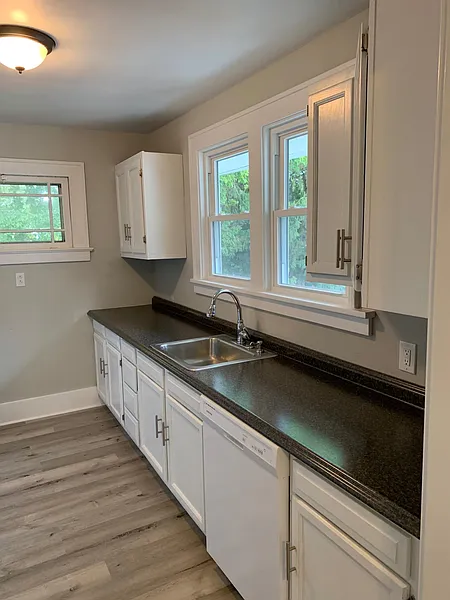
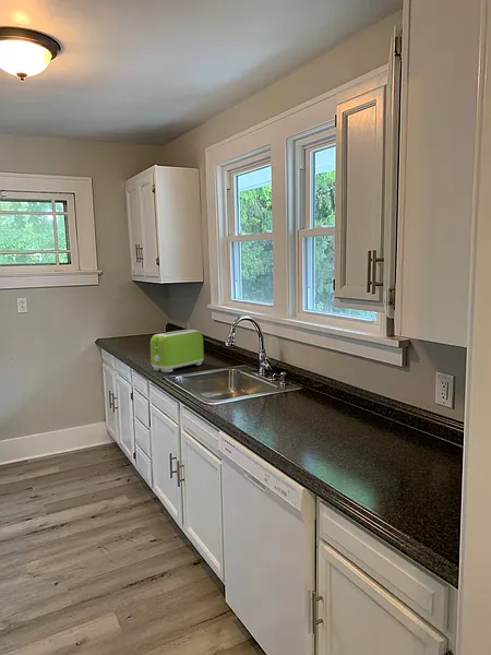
+ toaster [149,329,205,373]
